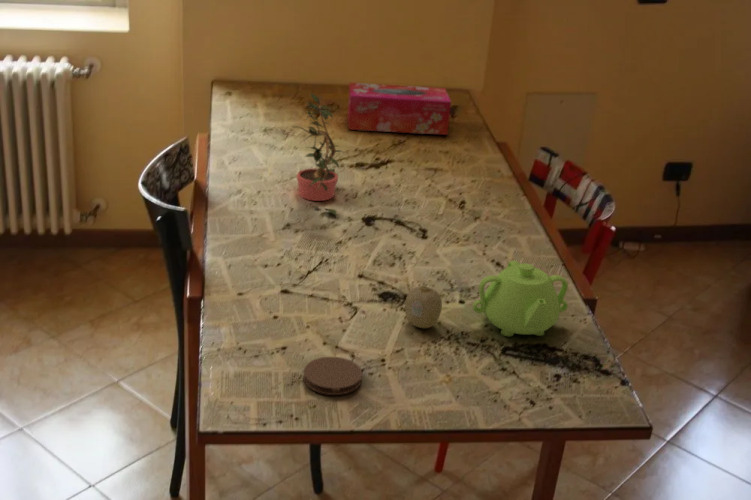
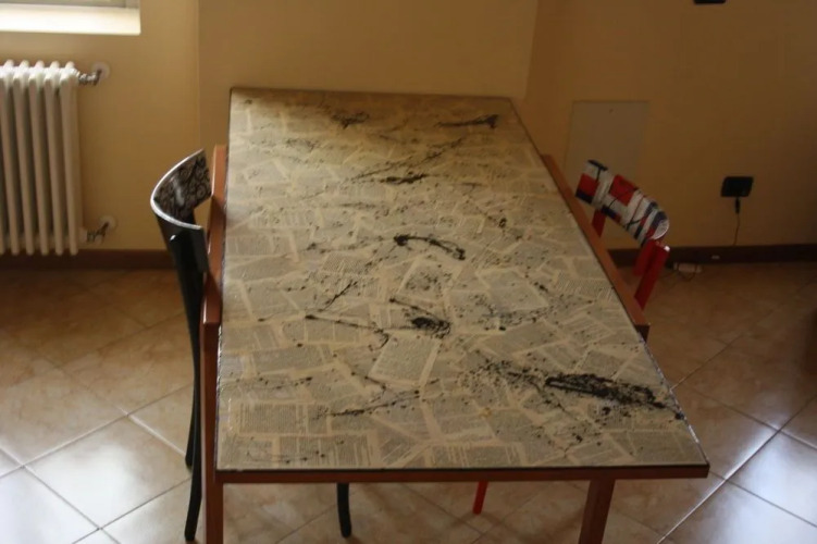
- coaster [302,356,363,396]
- potted plant [292,91,344,216]
- tissue box [347,82,452,136]
- fruit [404,285,443,329]
- teapot [472,260,569,337]
